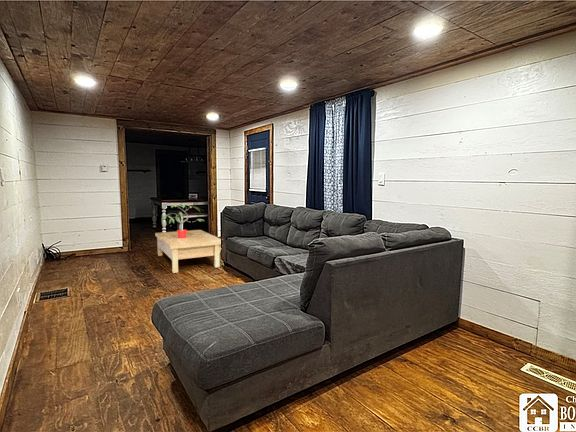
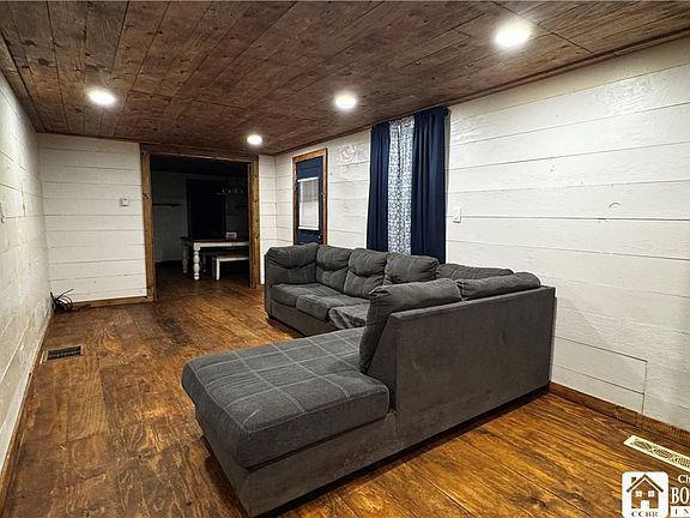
- coffee table [154,229,222,274]
- potted plant [160,203,205,238]
